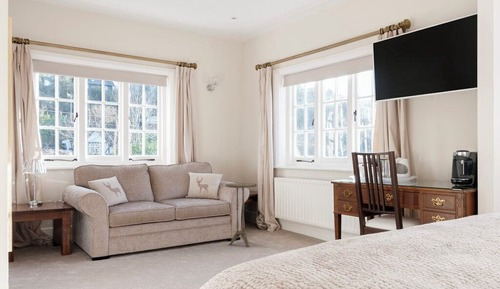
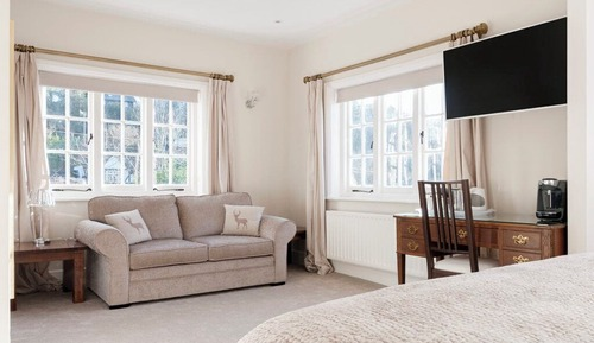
- side table [224,182,258,248]
